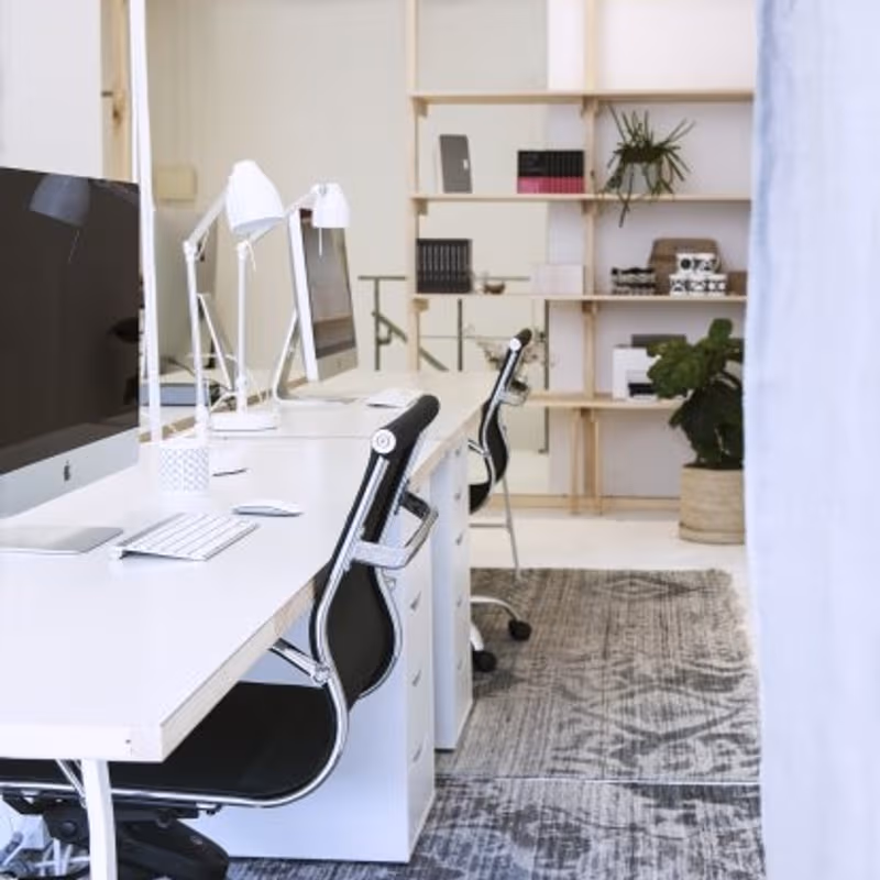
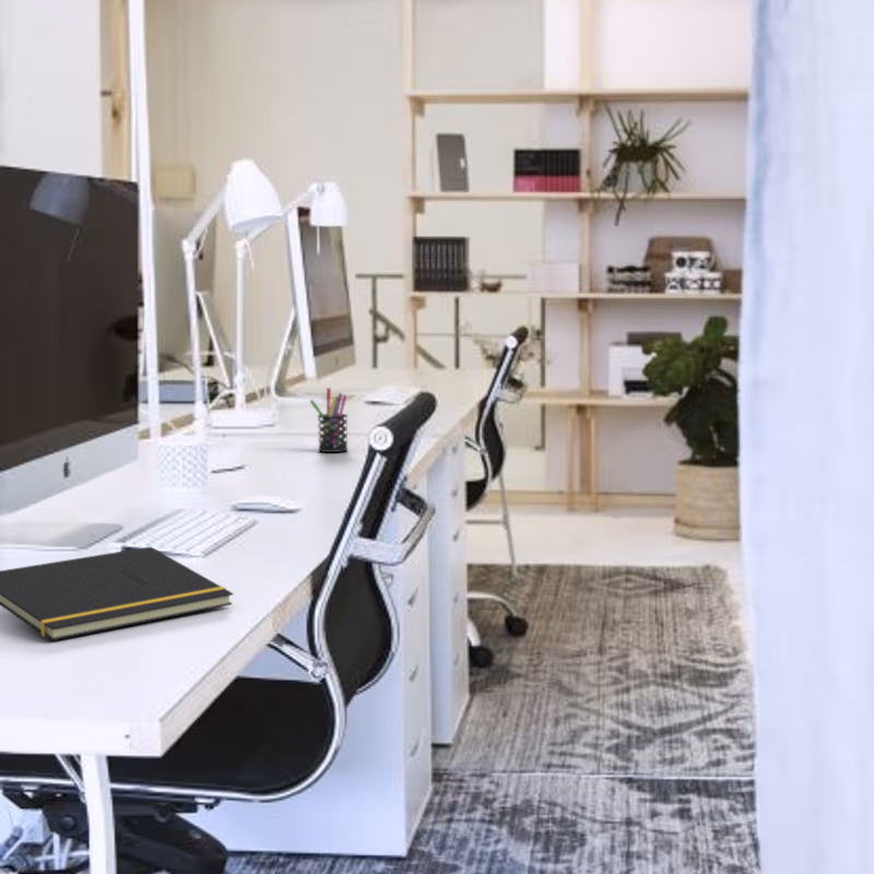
+ pen holder [309,387,350,453]
+ notepad [0,545,234,641]
